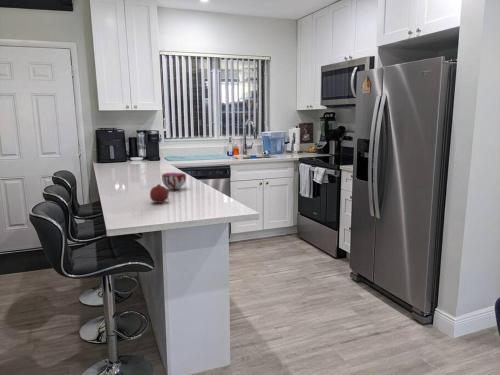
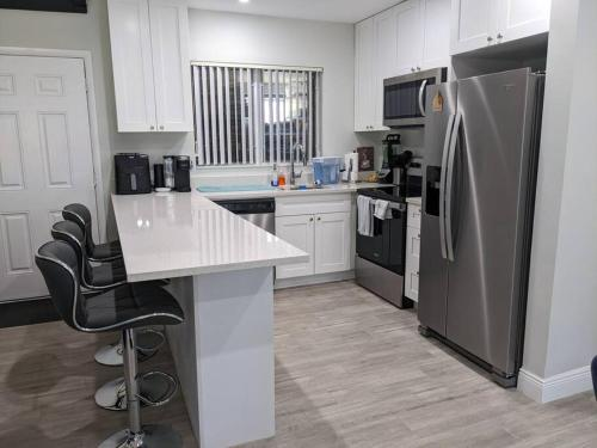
- fruit [149,183,169,204]
- decorative bowl [161,172,187,190]
